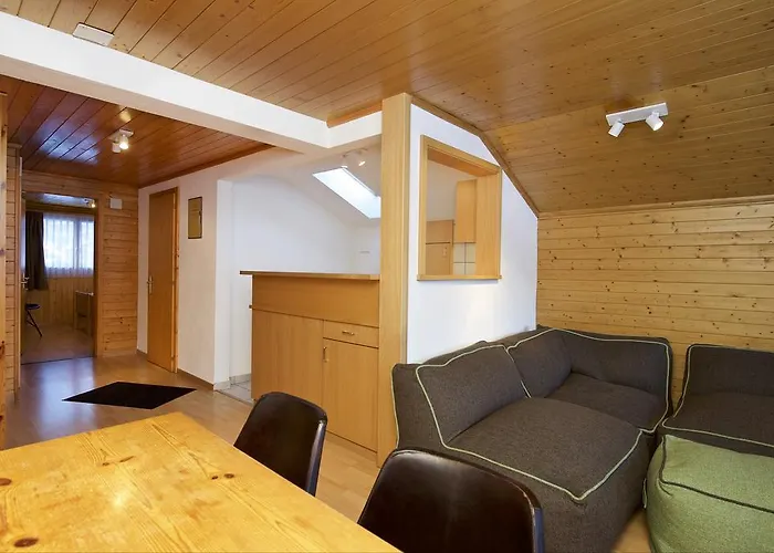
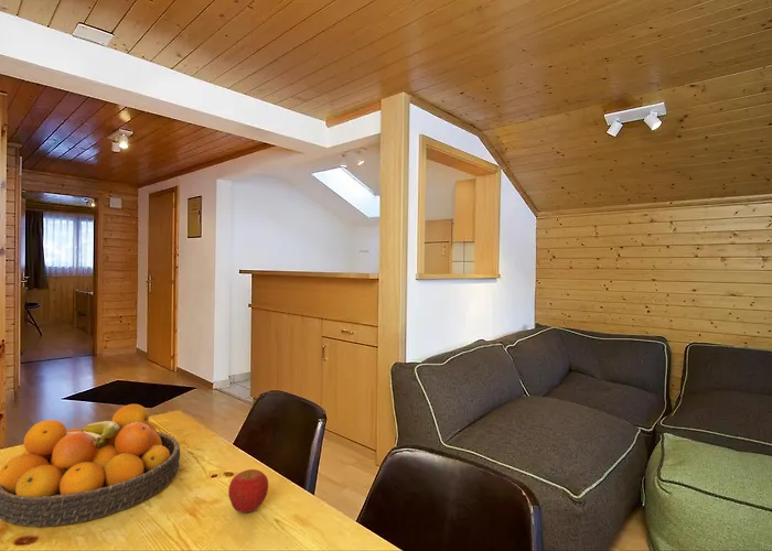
+ fruit bowl [0,403,181,528]
+ apple [227,468,269,514]
